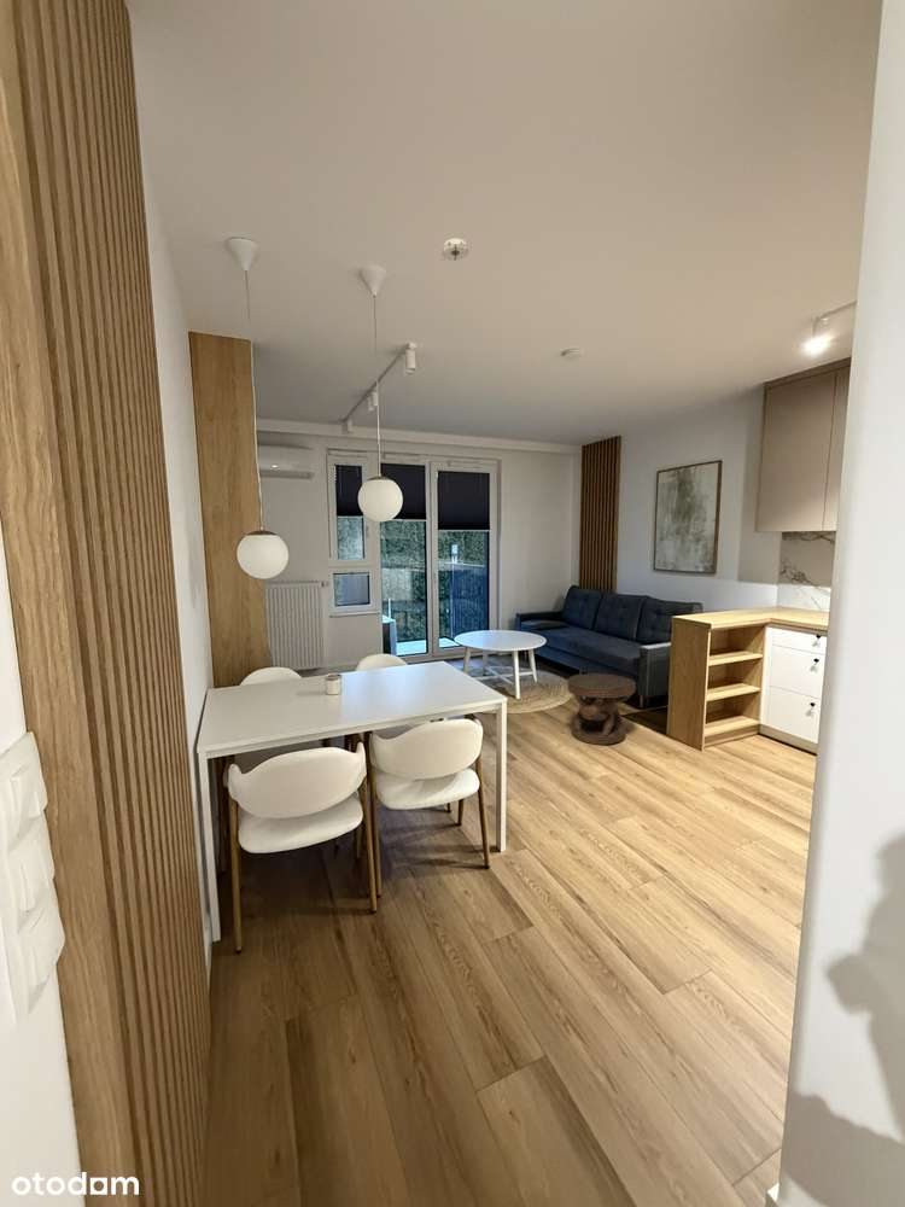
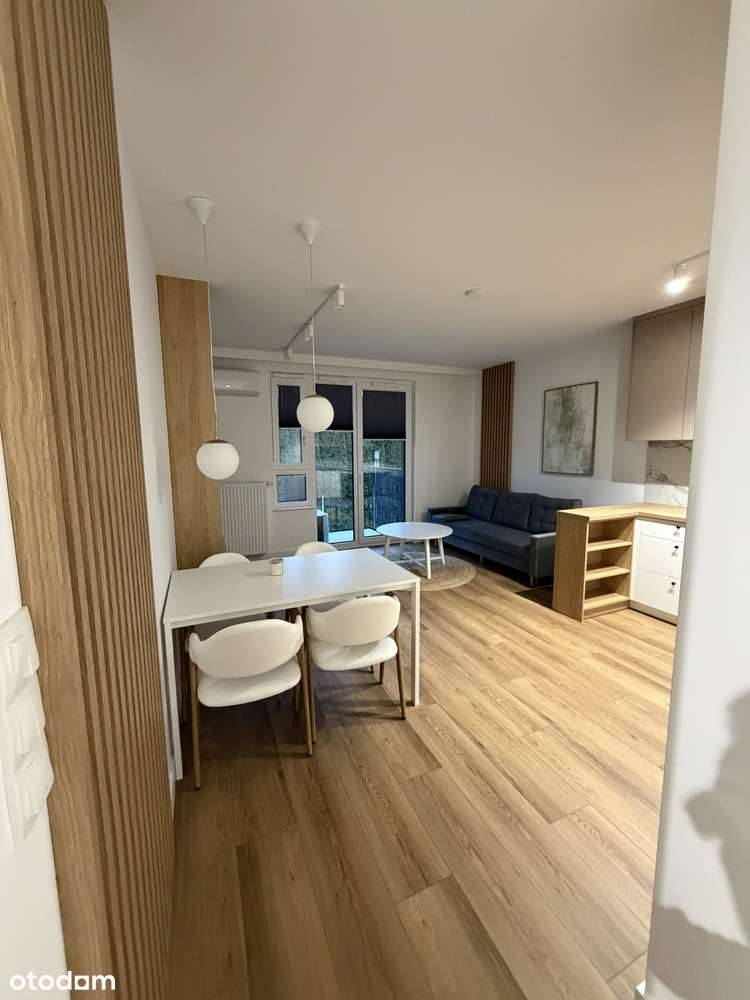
- carved stool [566,672,637,746]
- smoke detector [439,238,471,263]
